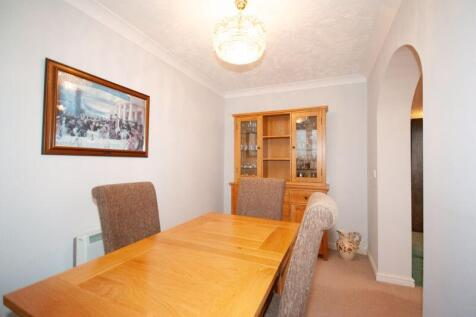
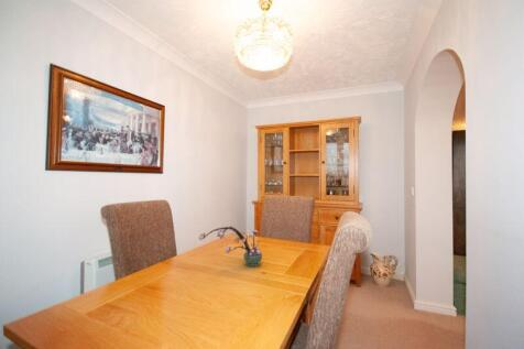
+ flower arrangement [198,226,263,268]
